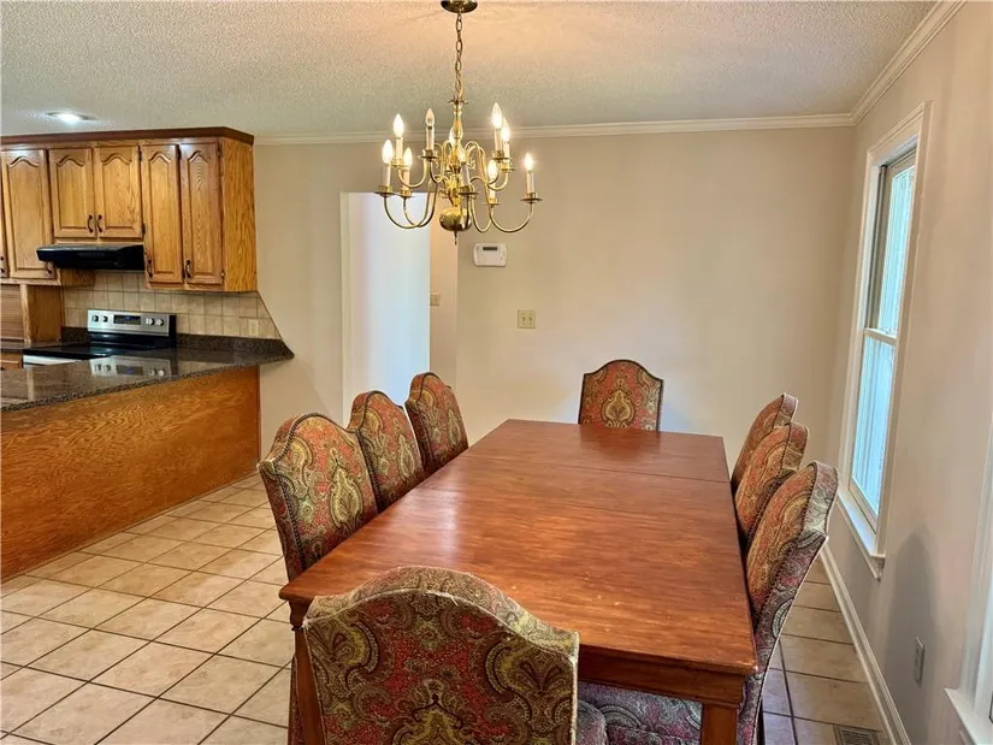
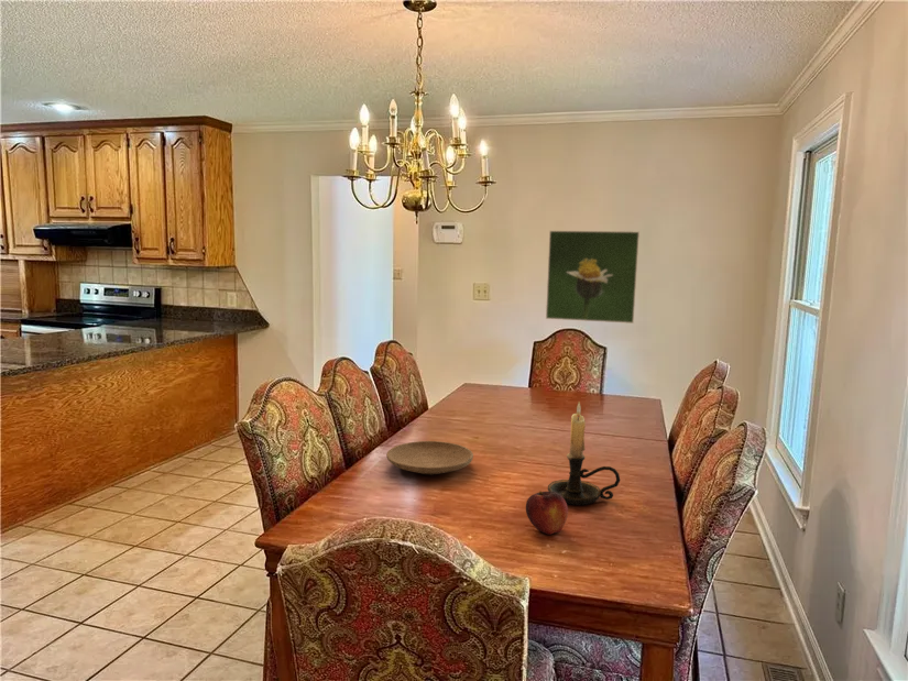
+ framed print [545,230,641,325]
+ fruit [525,491,569,536]
+ plate [385,440,474,475]
+ candle holder [547,402,621,506]
